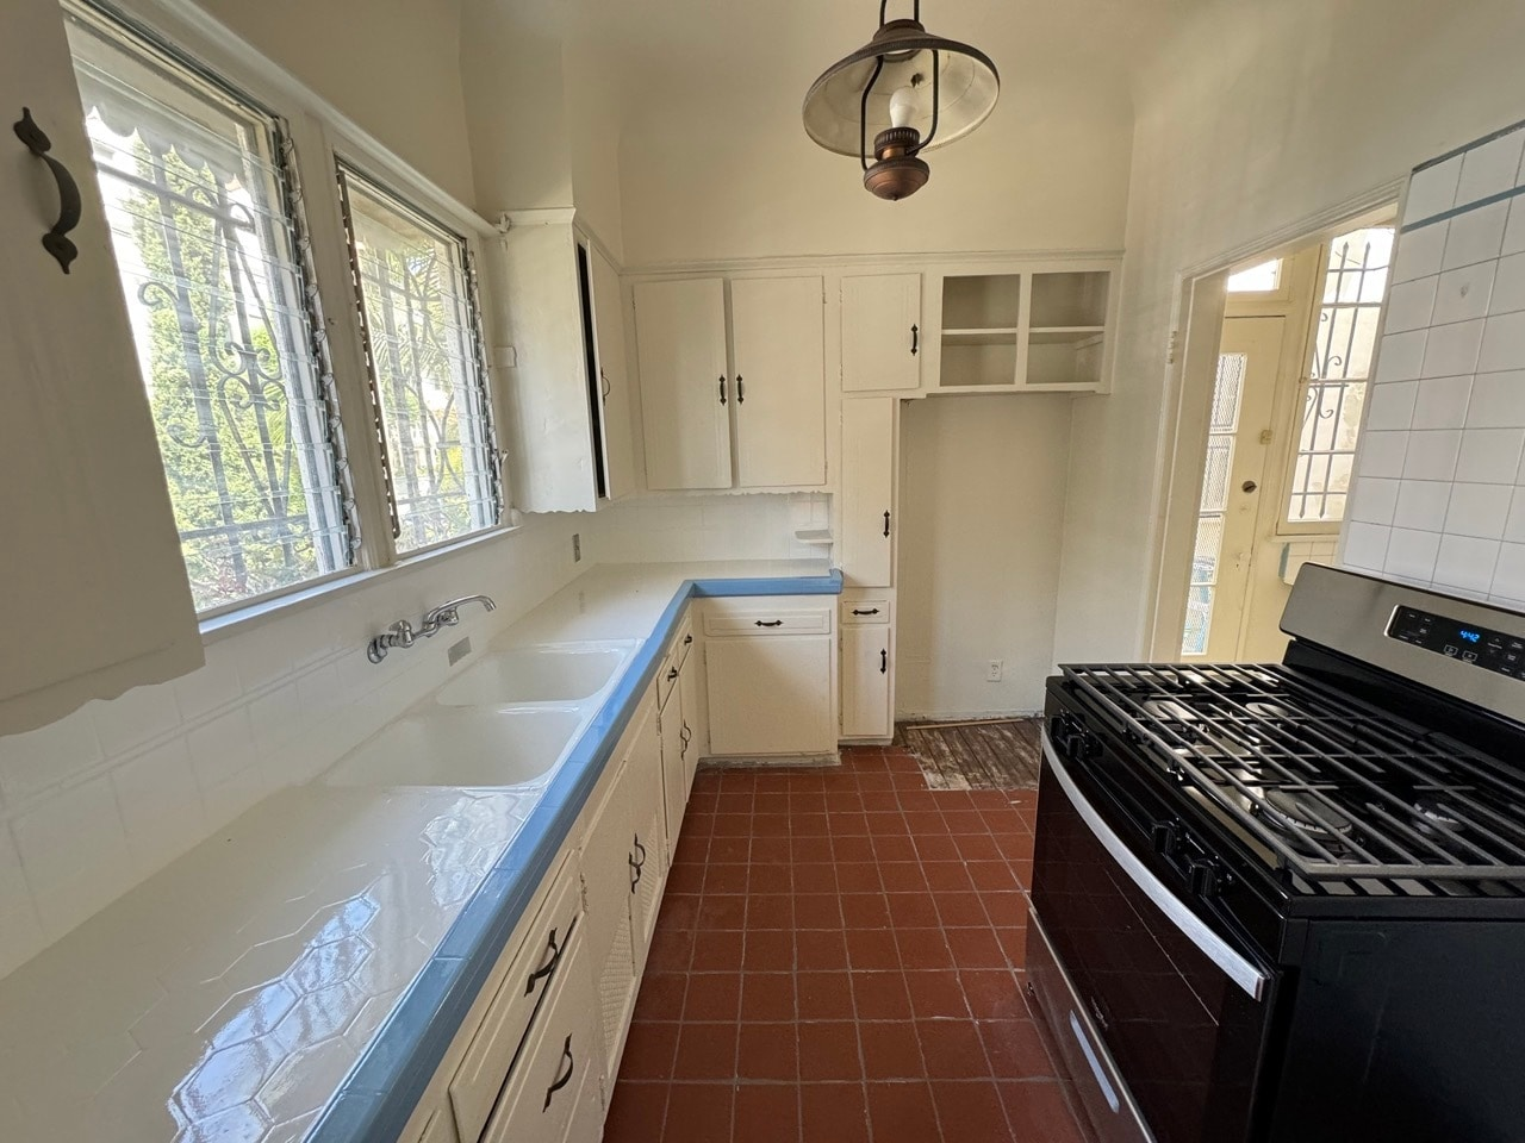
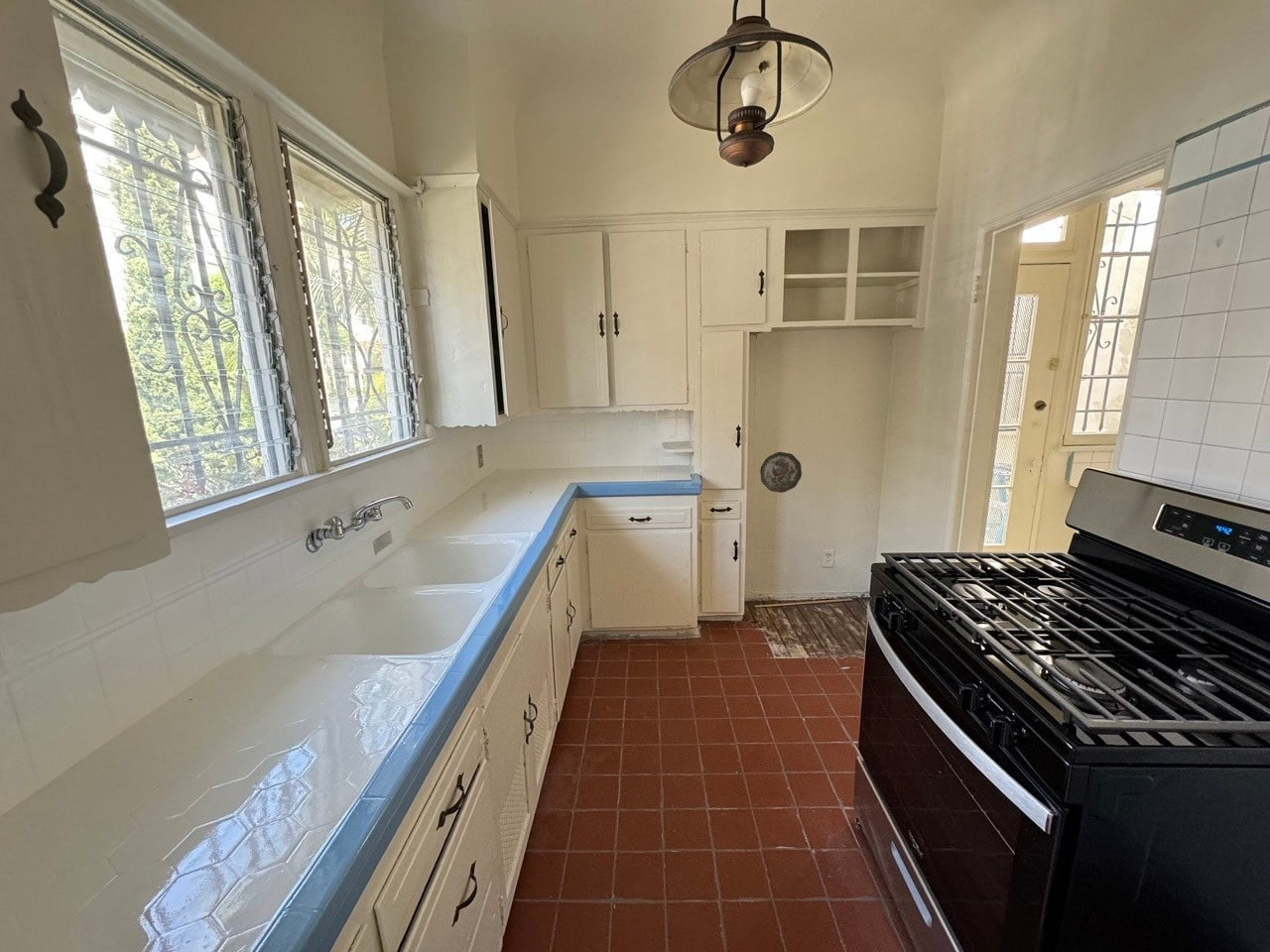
+ decorative plate [759,451,803,494]
